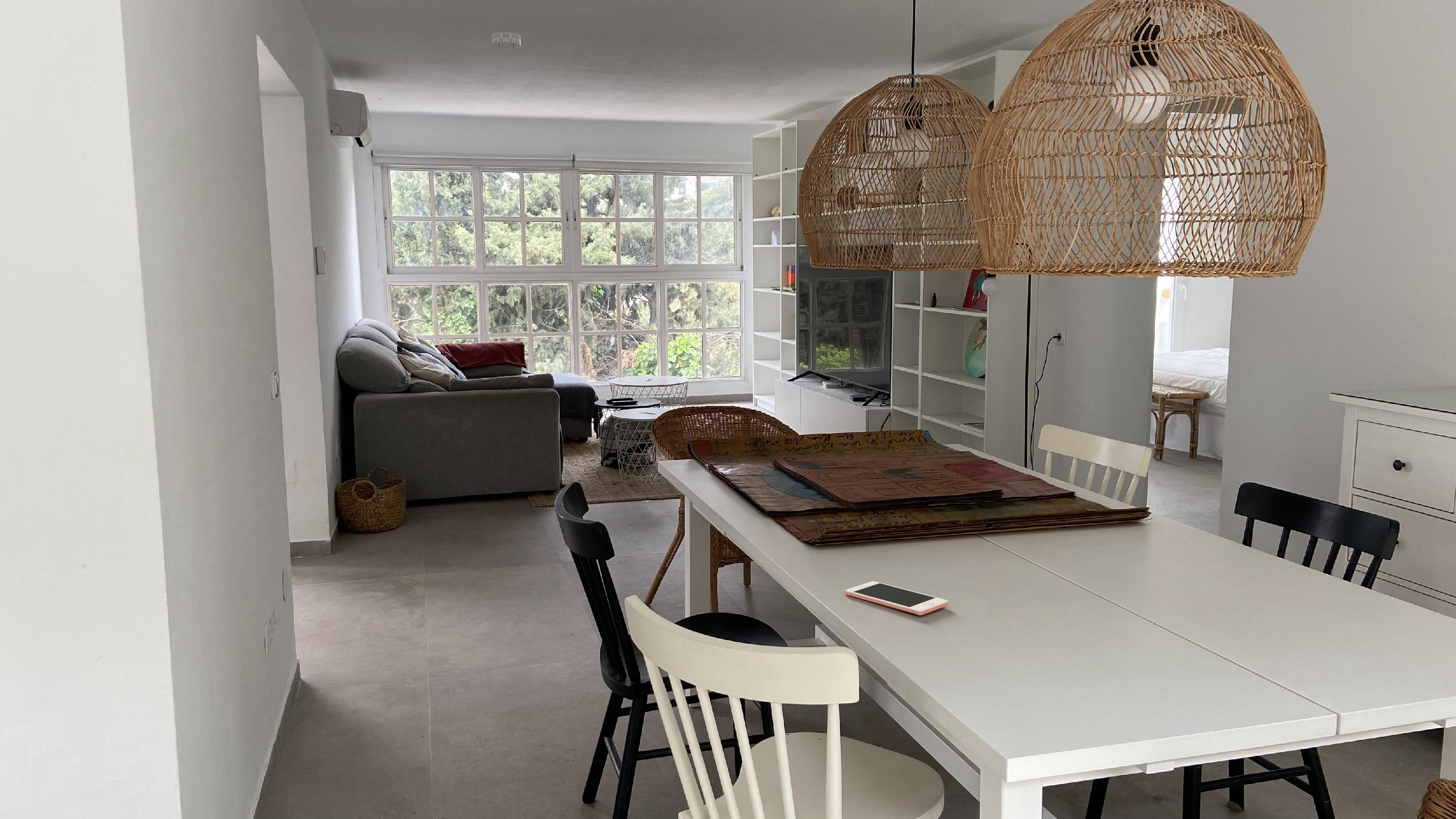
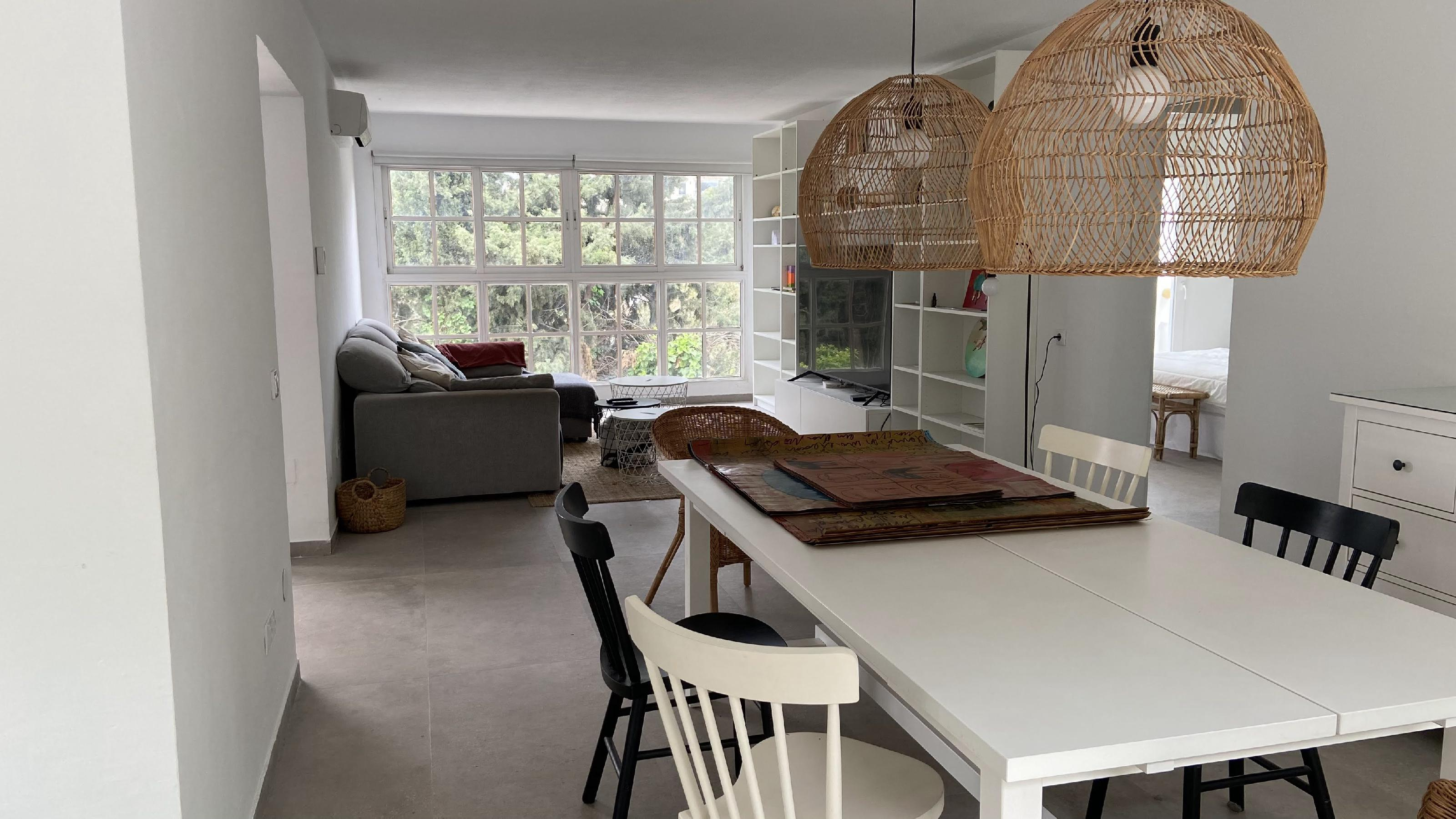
- smoke detector [491,31,521,49]
- cell phone [845,581,949,616]
